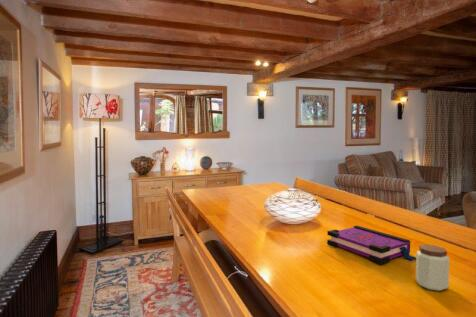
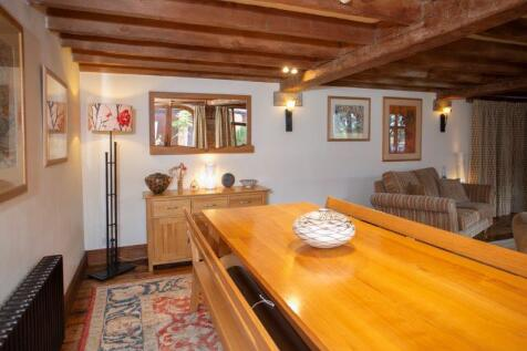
- board game [326,225,416,265]
- peanut butter [415,243,451,292]
